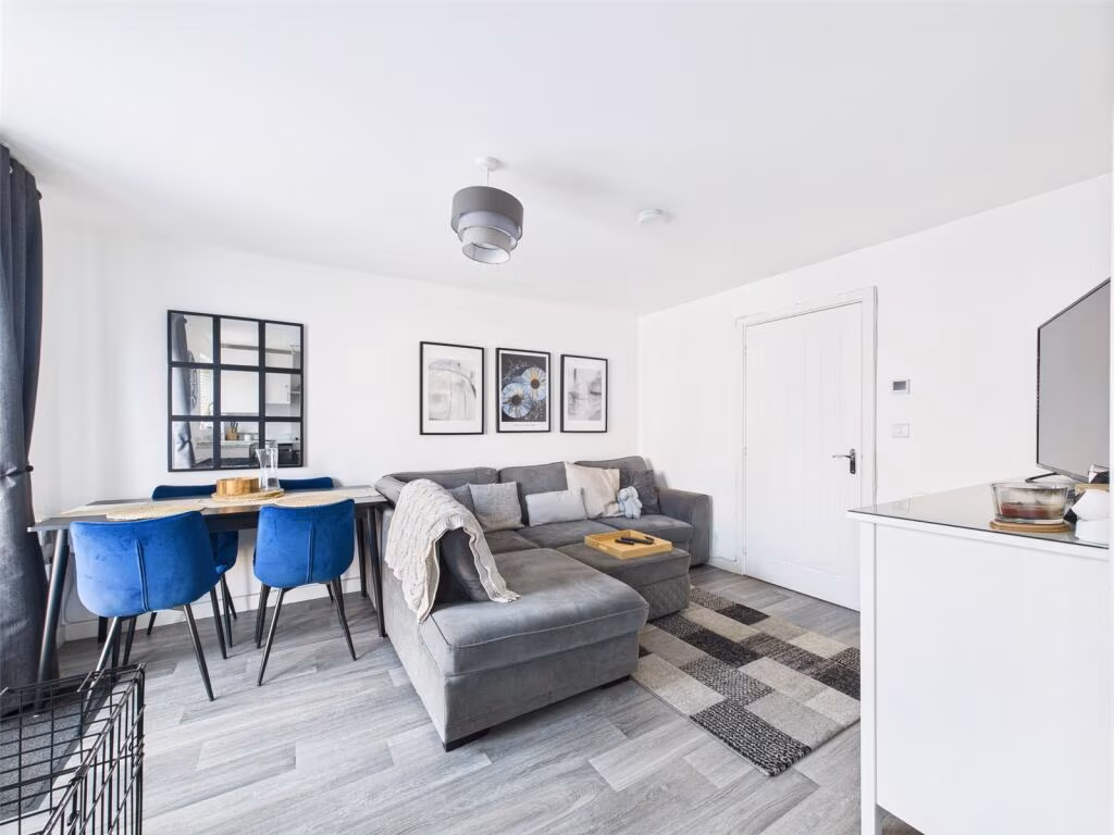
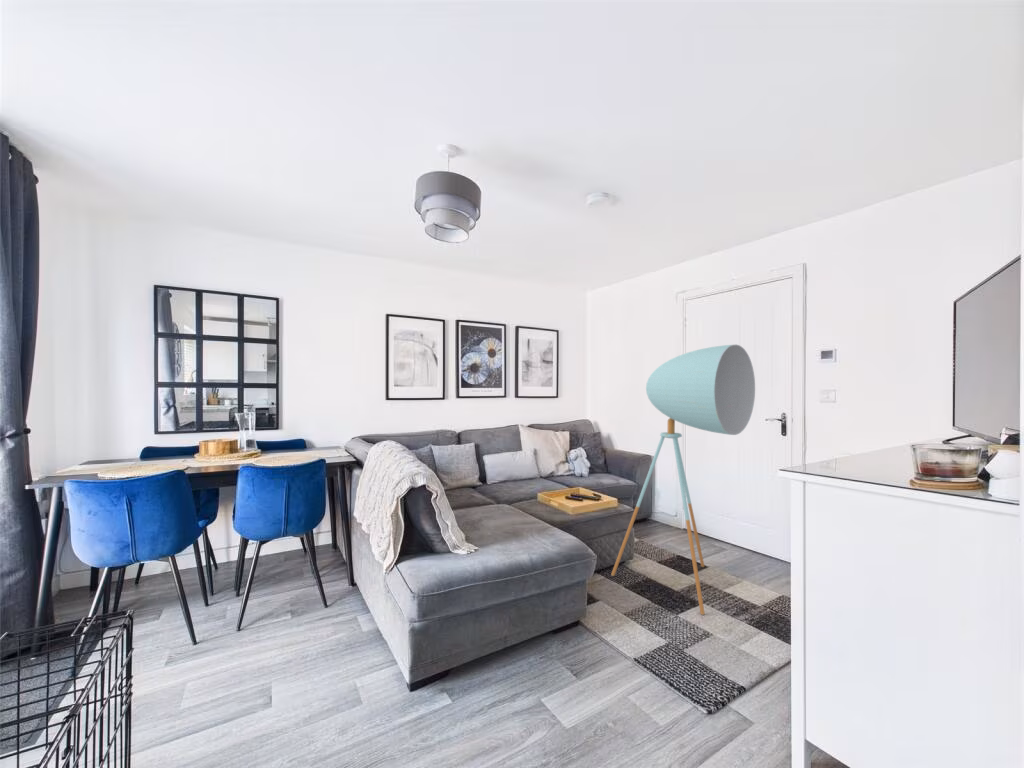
+ floor lamp [610,344,756,616]
